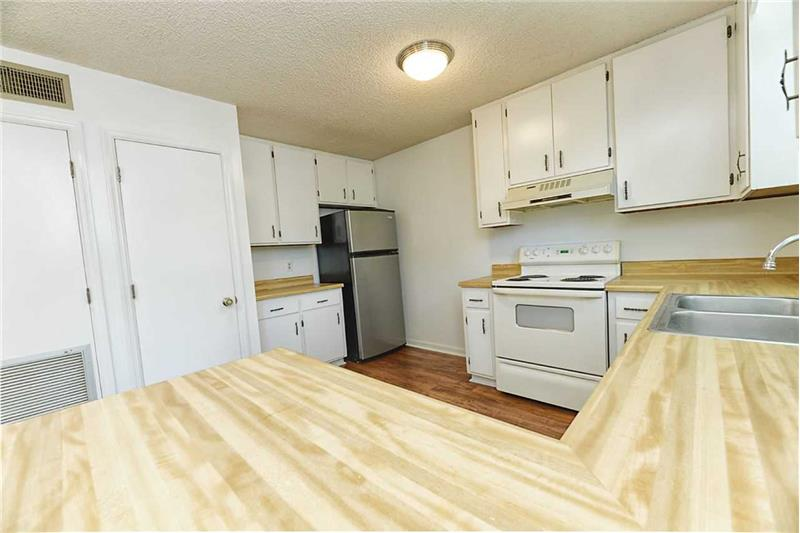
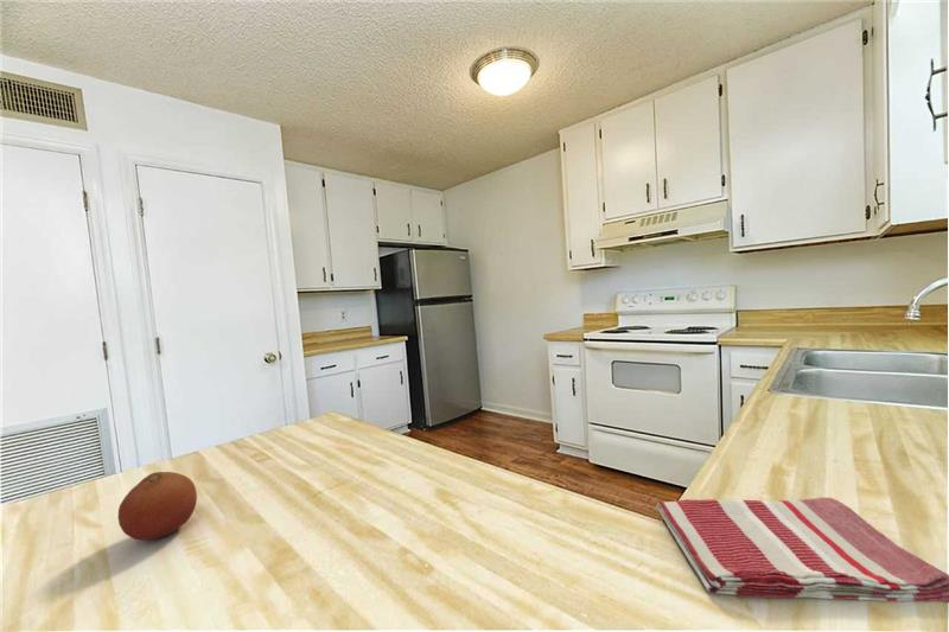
+ fruit [117,471,198,542]
+ dish towel [655,497,949,604]
